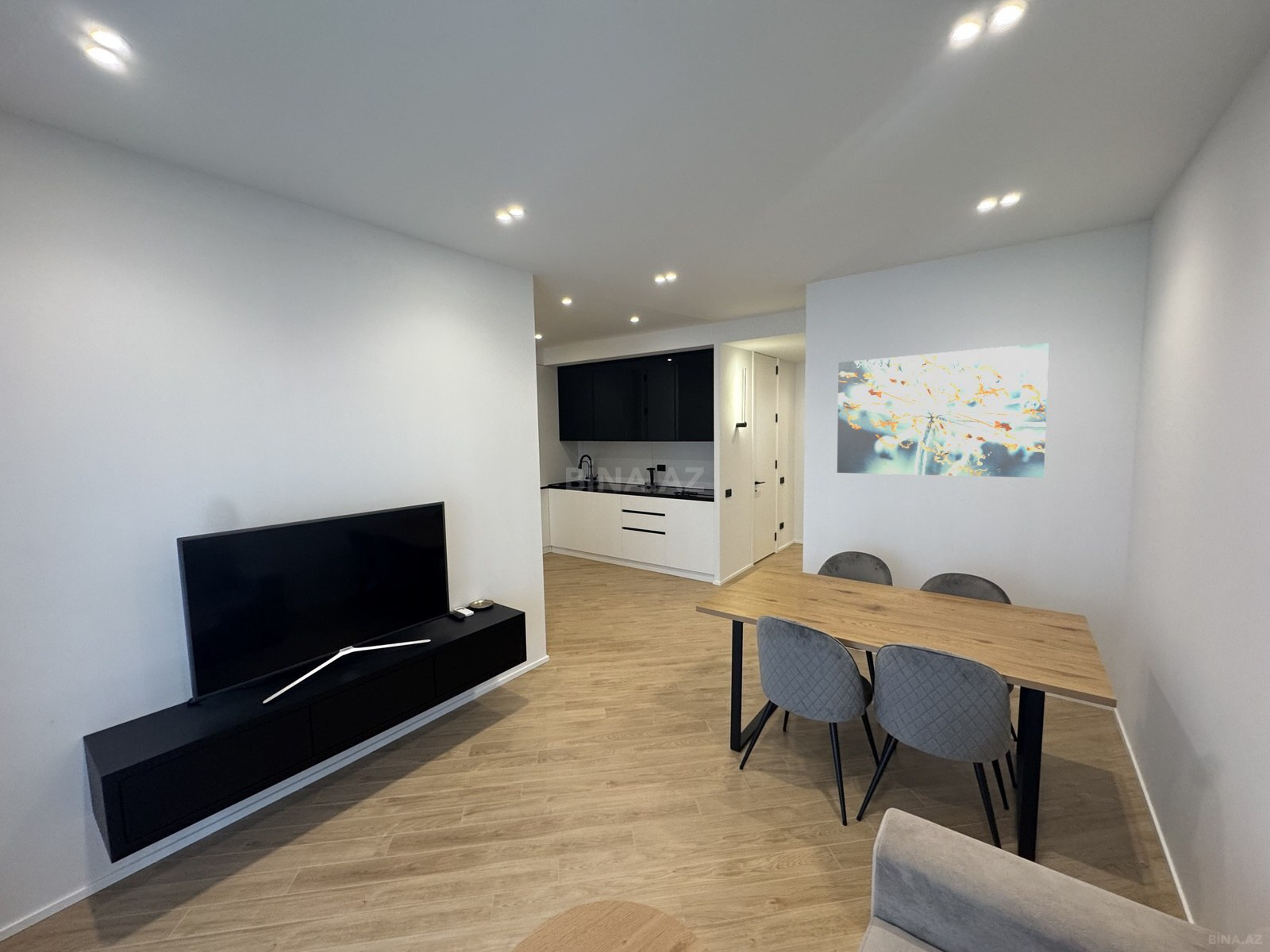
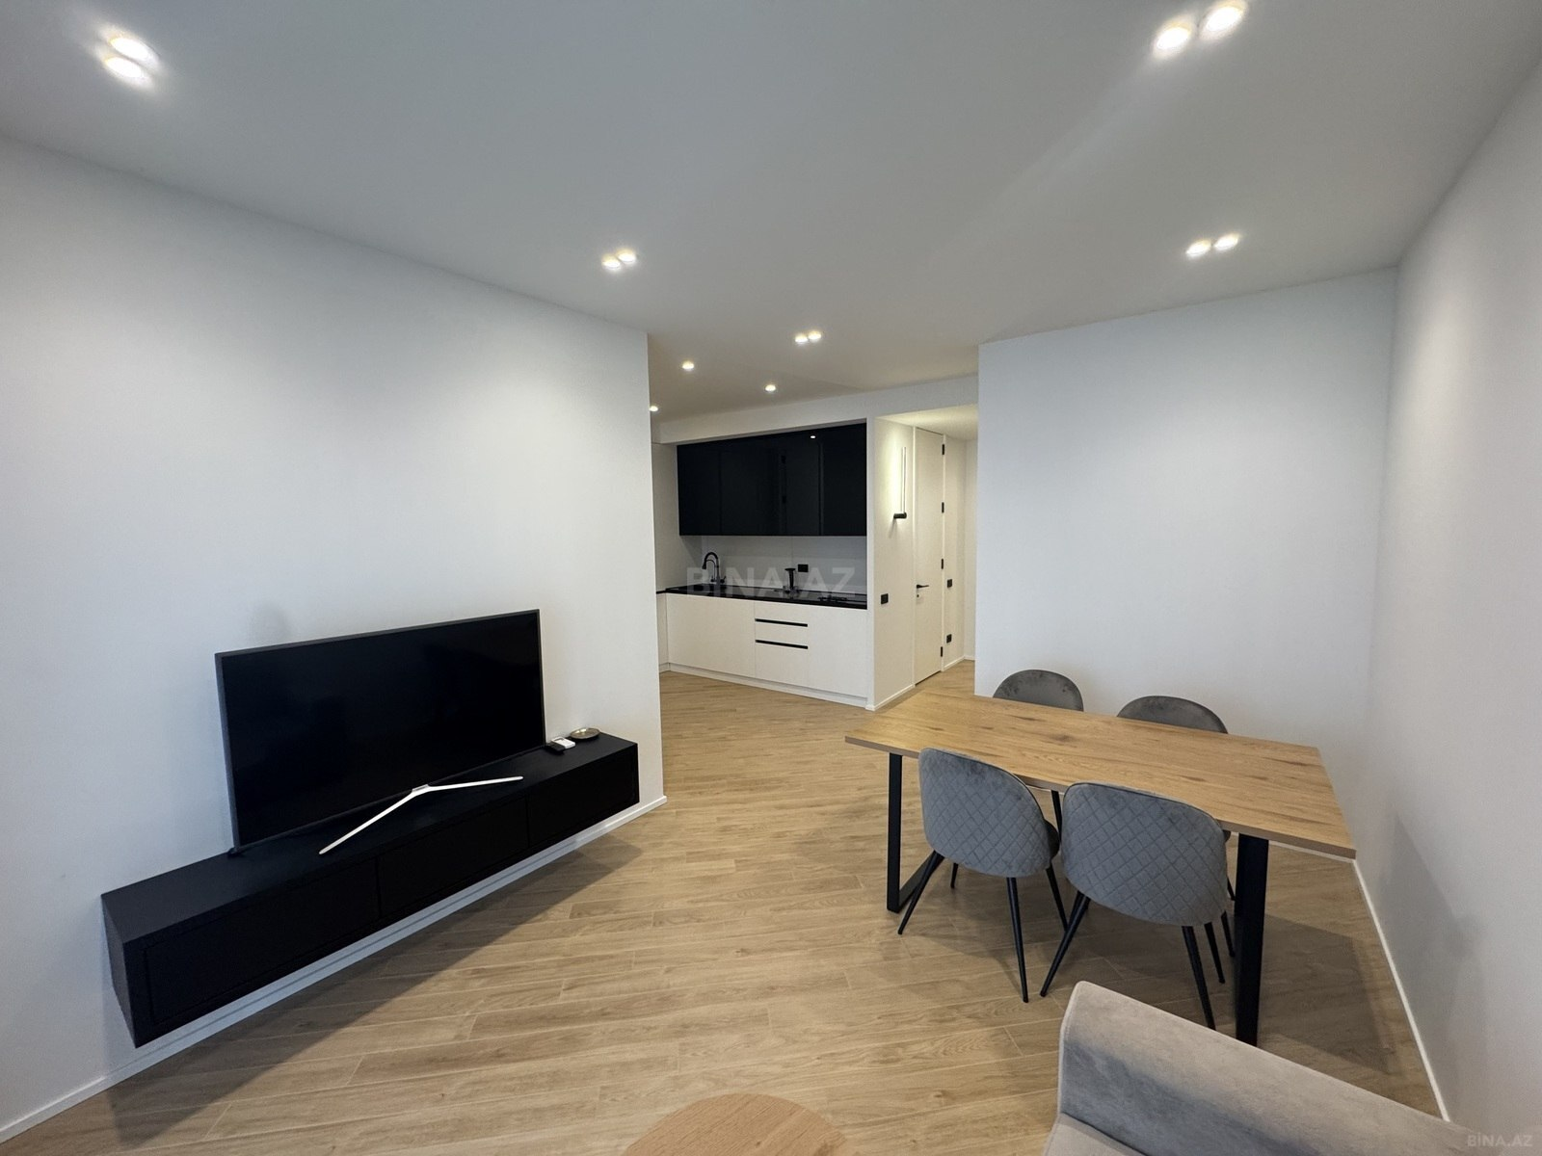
- wall art [837,342,1049,478]
